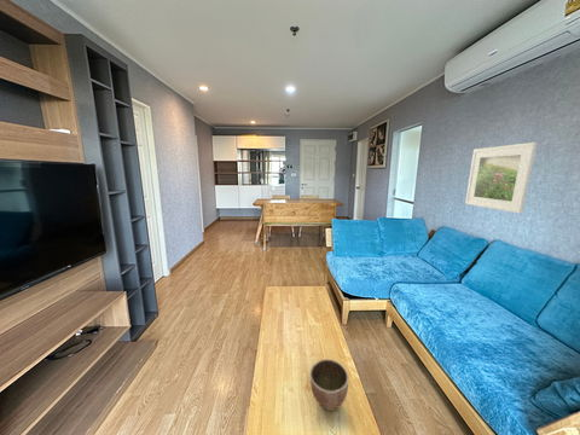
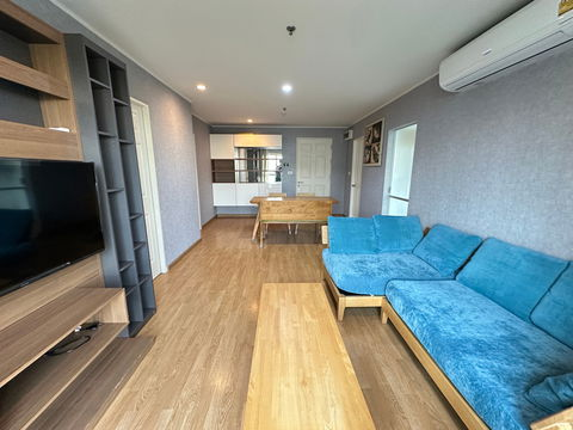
- decorative bowl [309,358,350,412]
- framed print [464,141,539,215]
